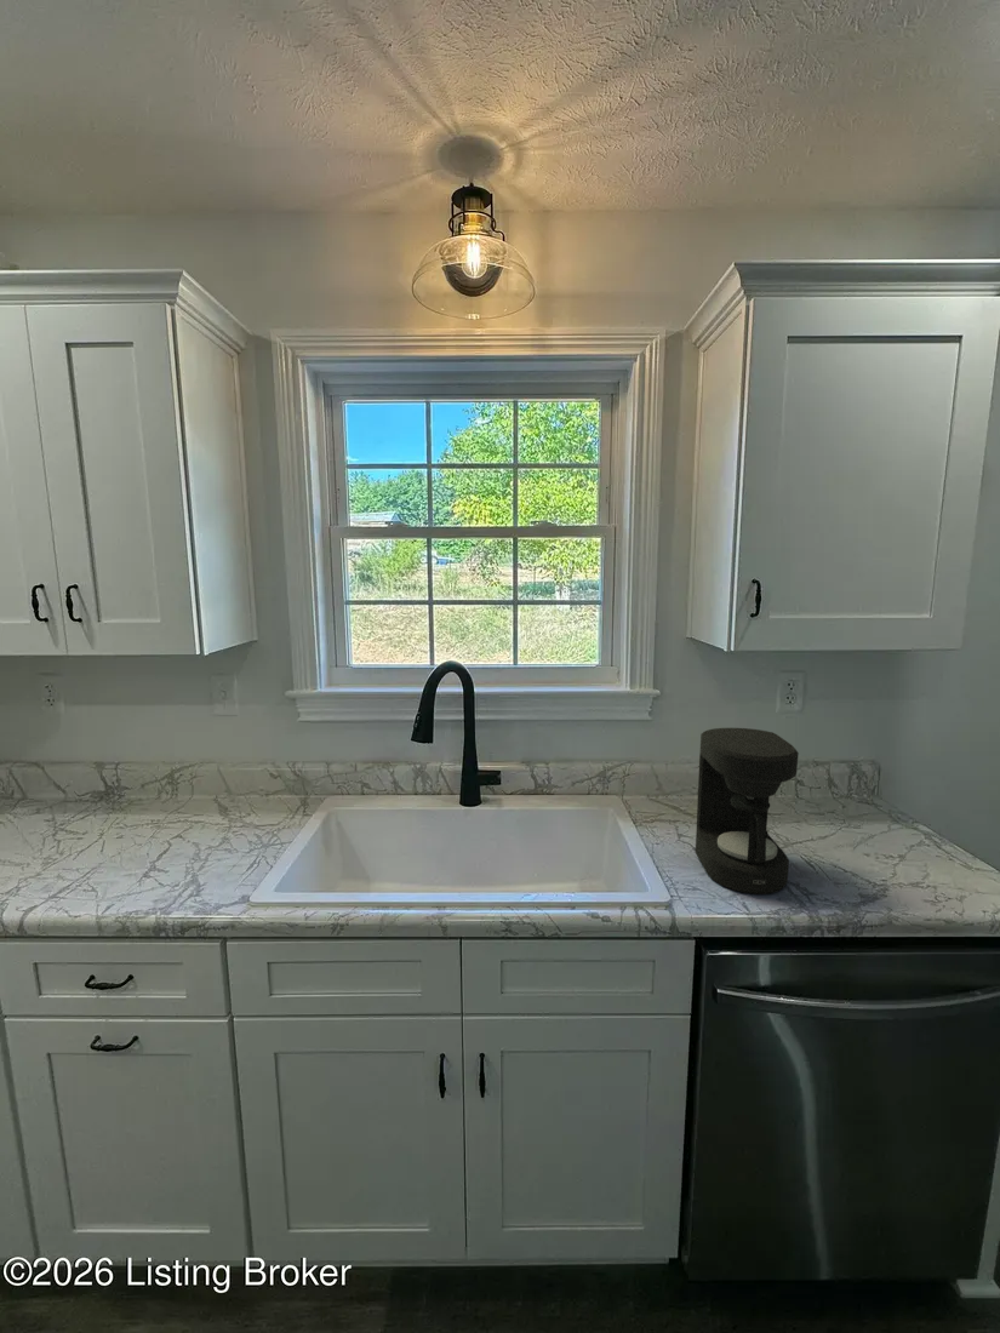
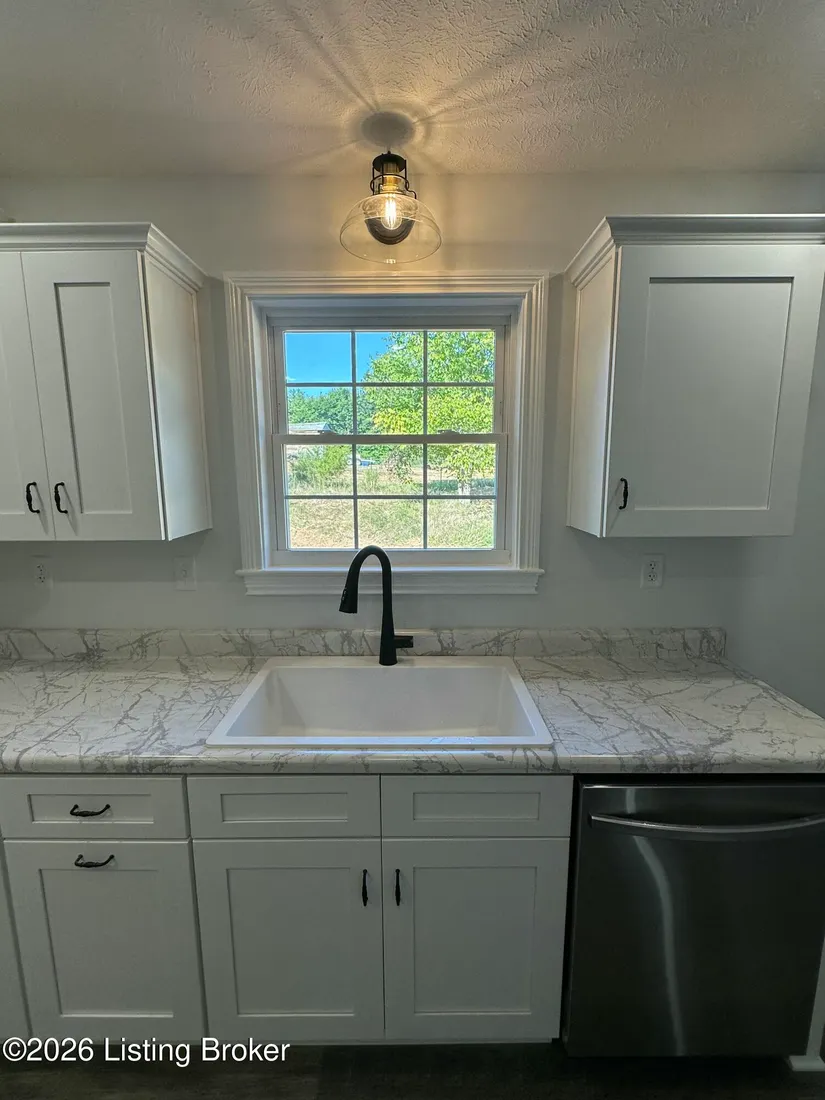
- coffee maker [695,727,800,896]
